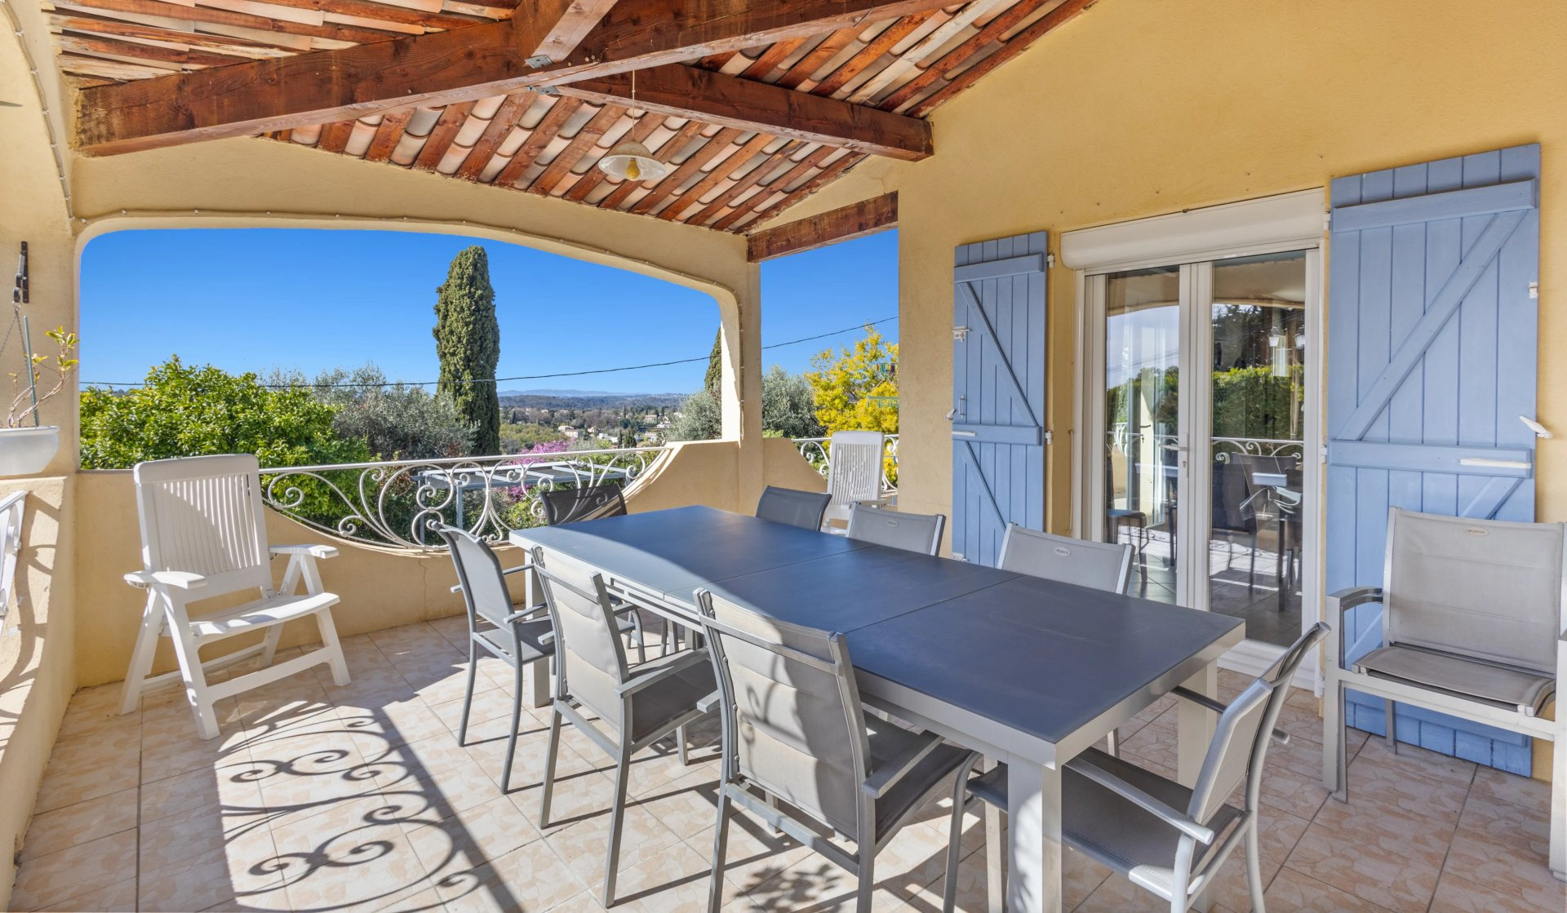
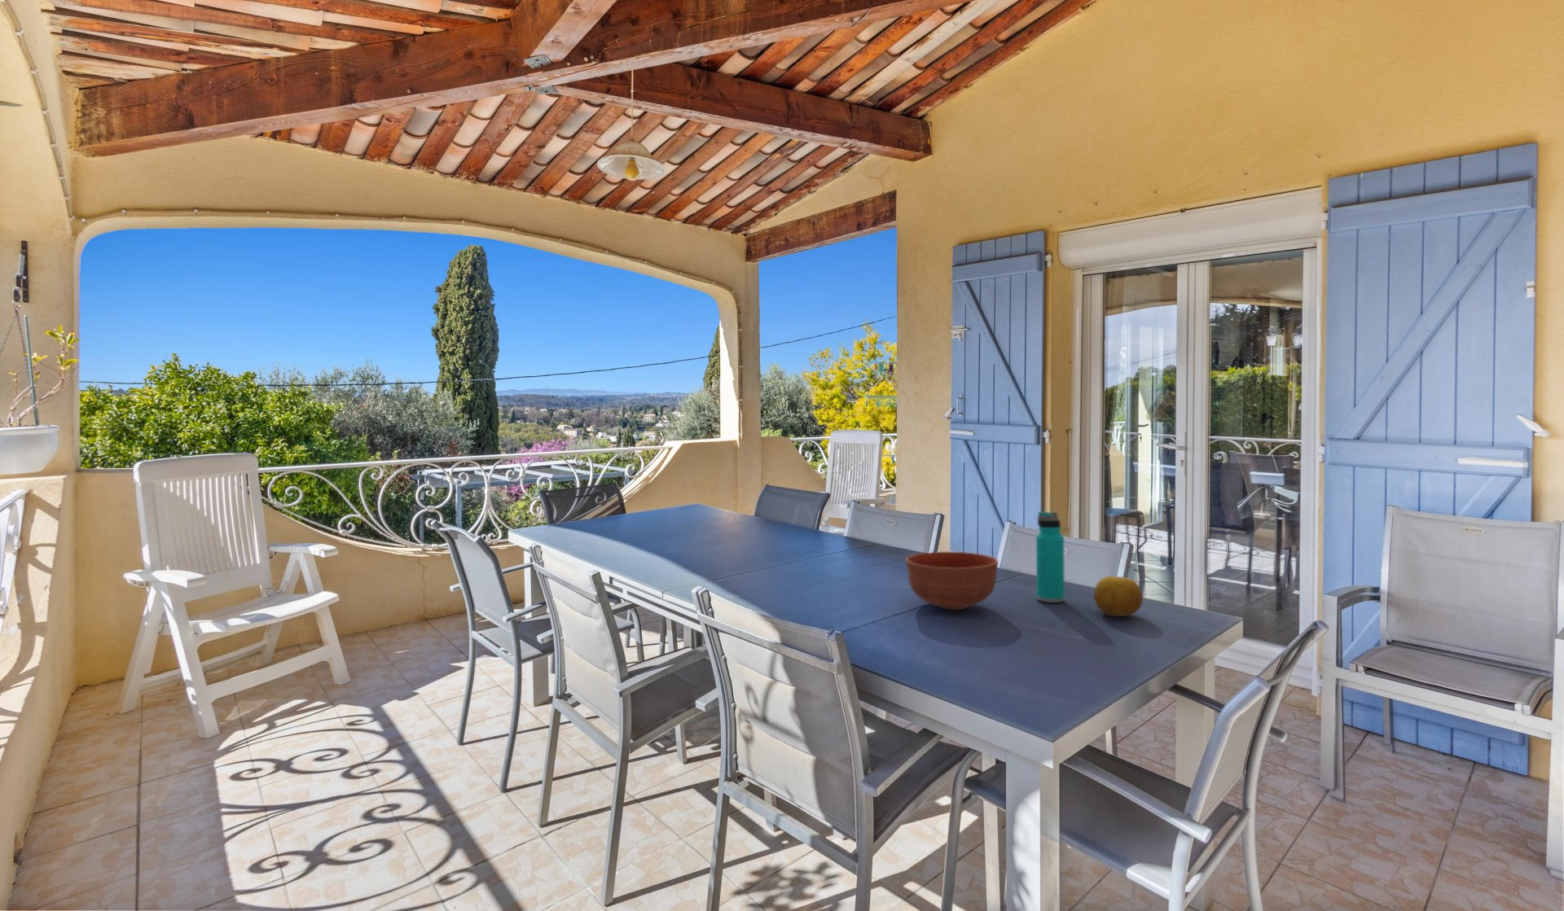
+ water bottle [1036,511,1065,603]
+ fruit [1093,576,1143,617]
+ bowl [905,551,1000,611]
